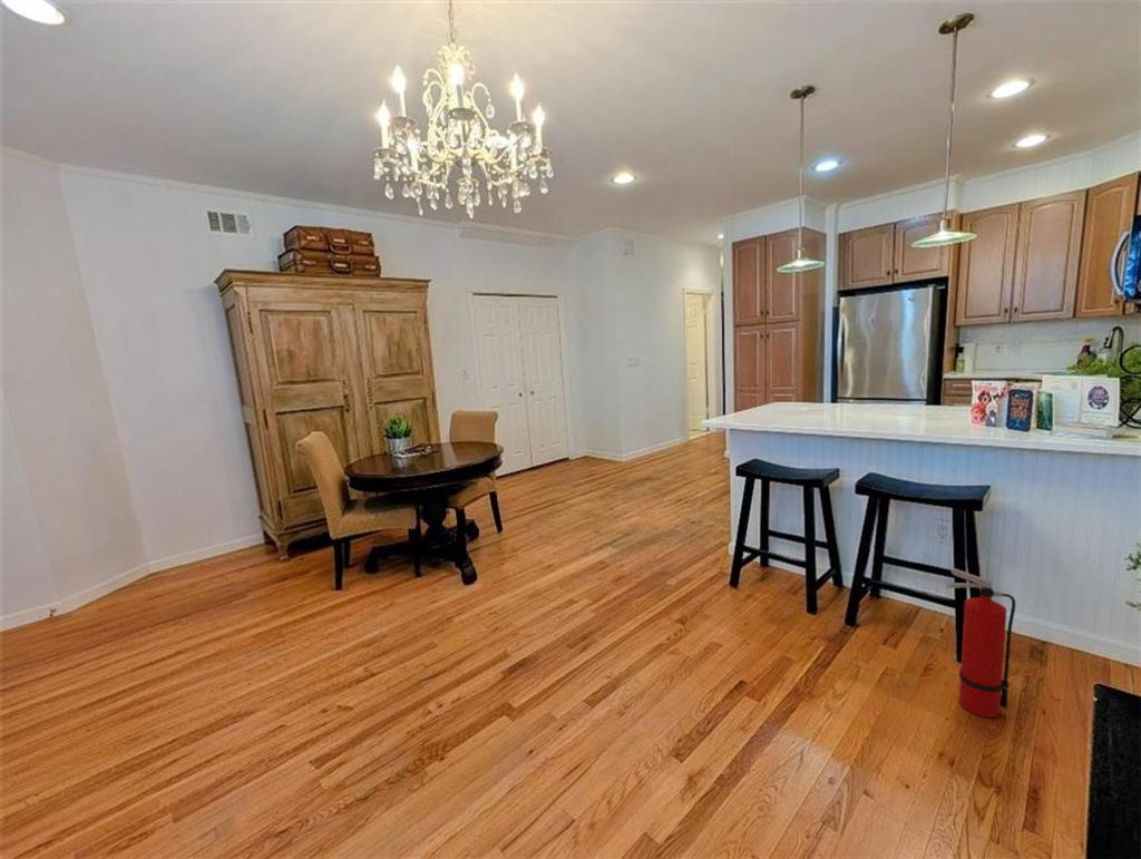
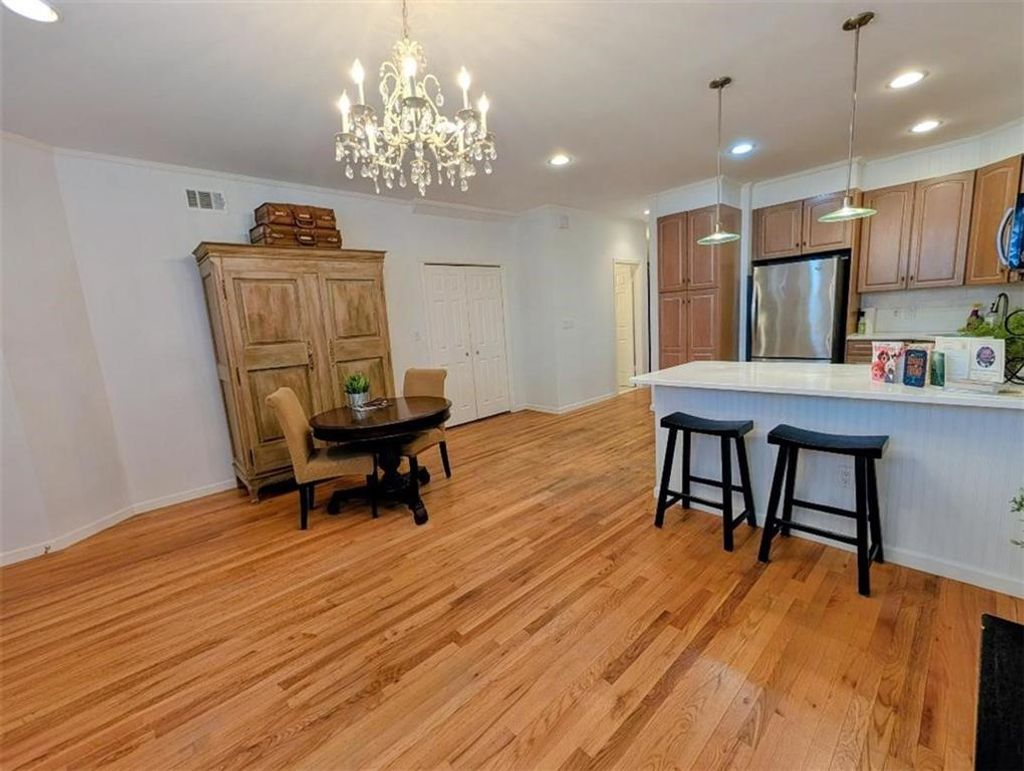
- fire extinguisher [945,567,1017,719]
